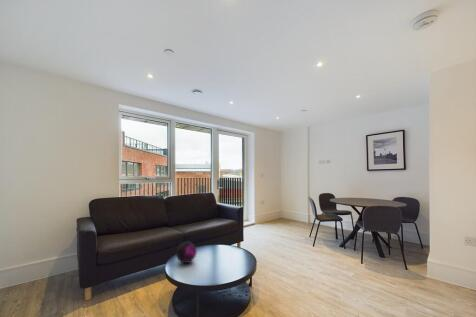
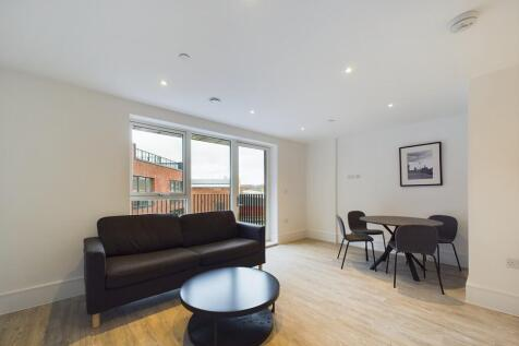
- decorative orb [175,241,198,264]
